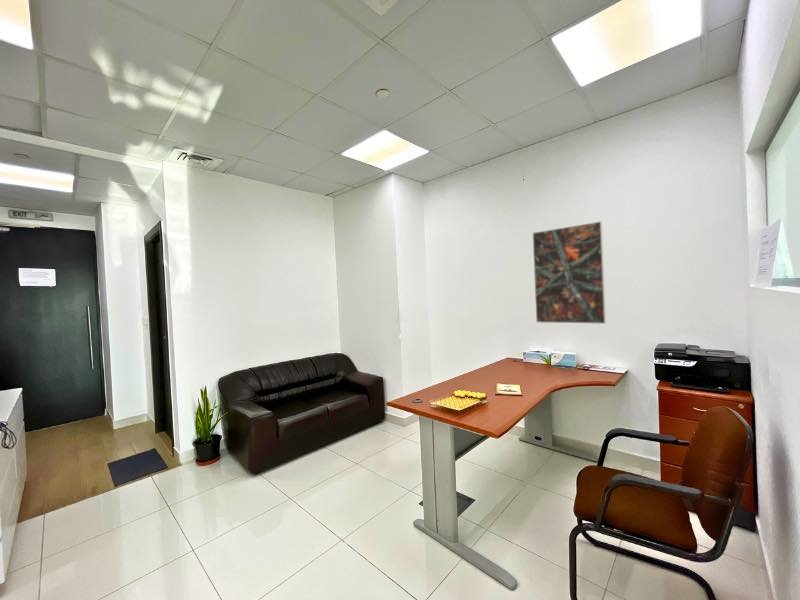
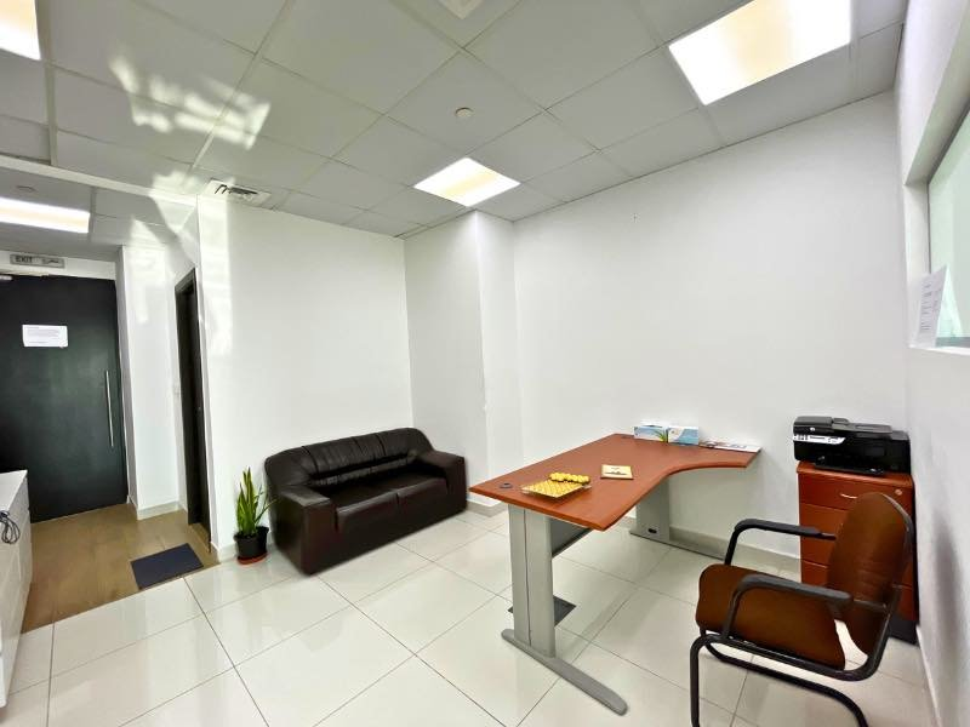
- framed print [532,220,607,325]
